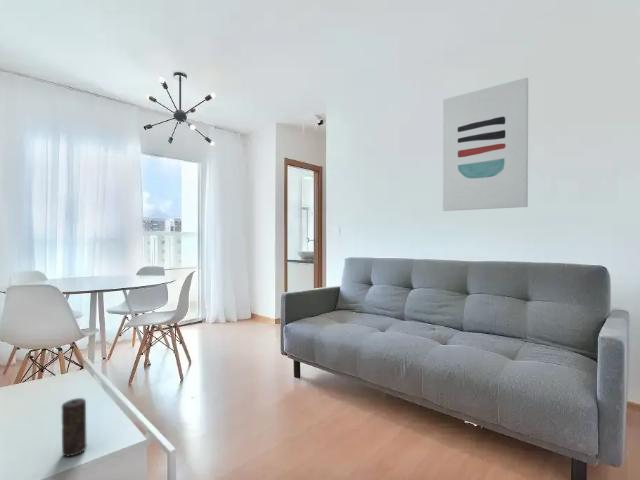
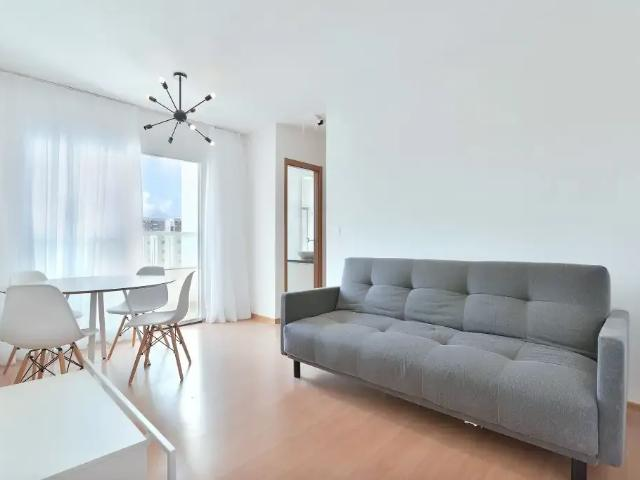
- candle [61,397,88,458]
- wall art [442,77,529,212]
